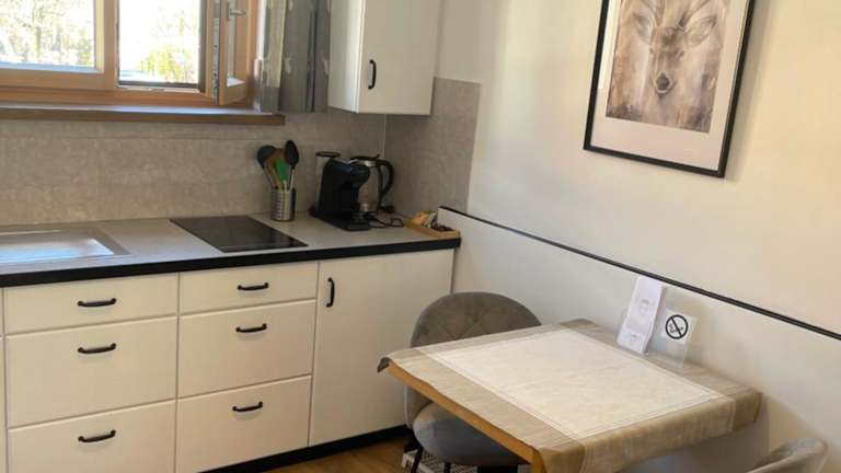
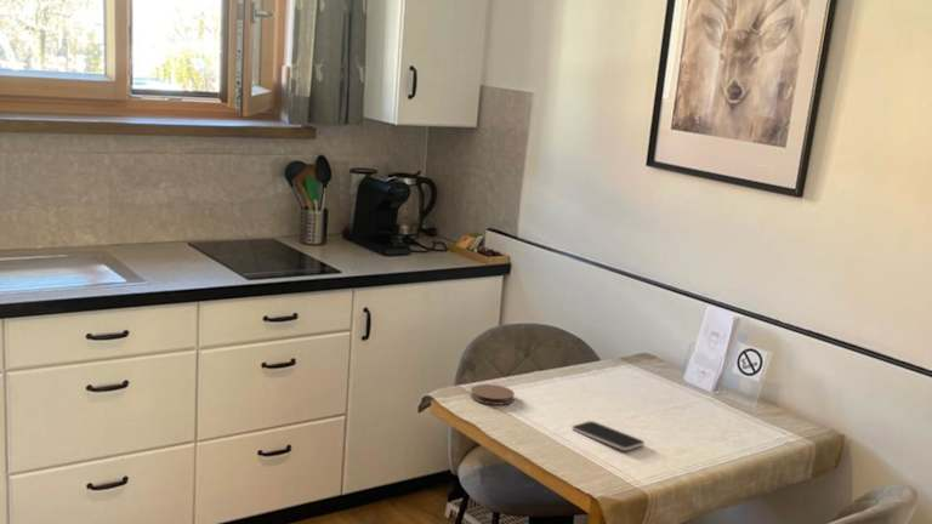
+ coaster [470,383,516,405]
+ smartphone [570,420,646,451]
